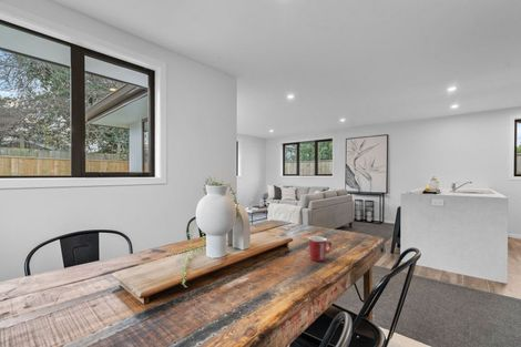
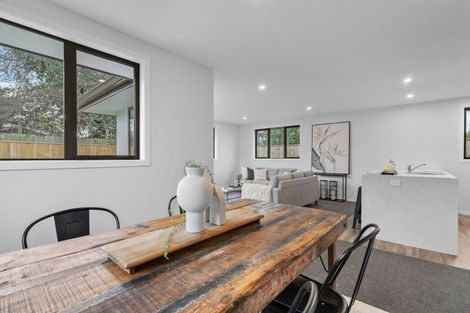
- mug [307,235,333,263]
